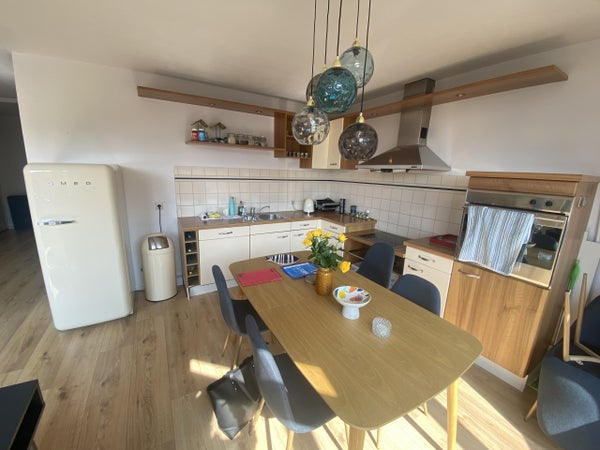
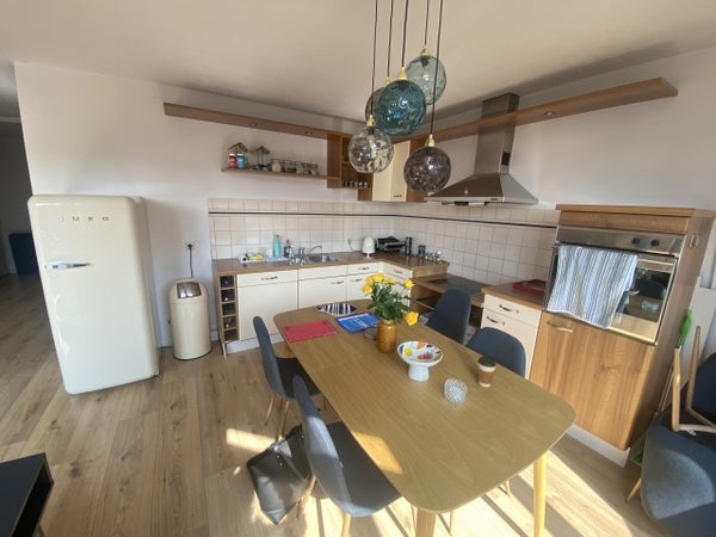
+ coffee cup [476,356,498,389]
